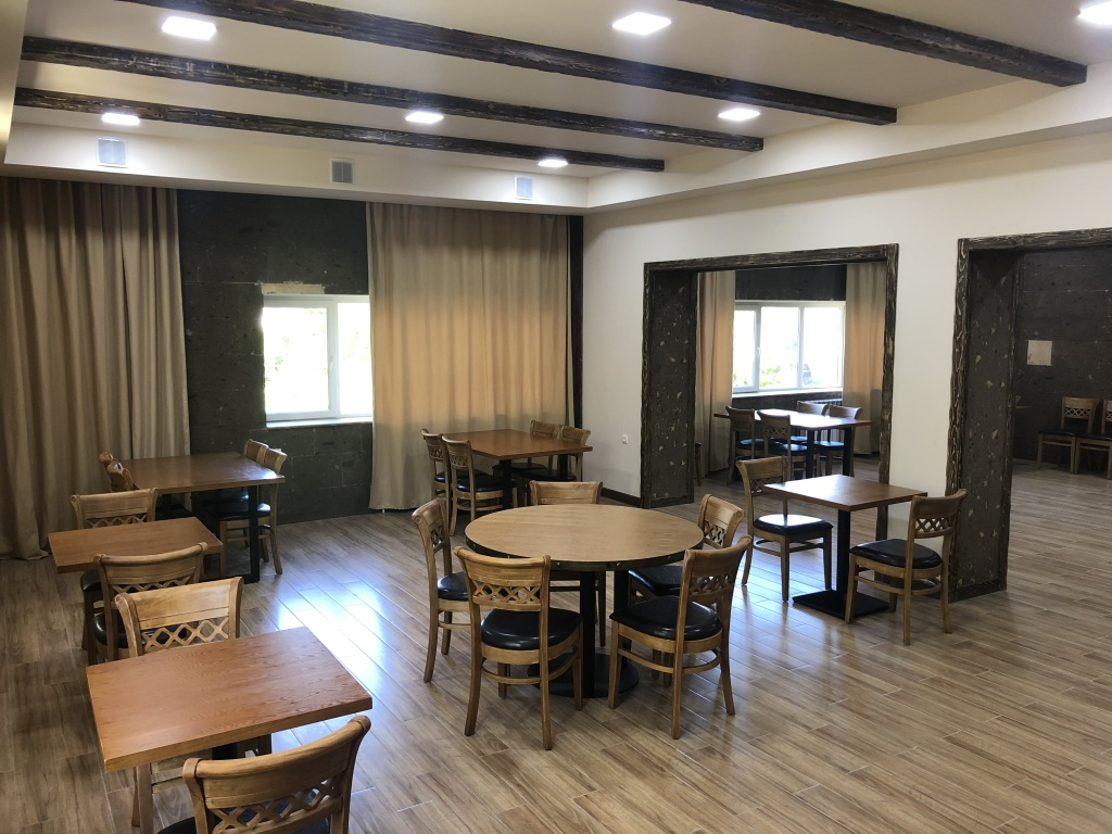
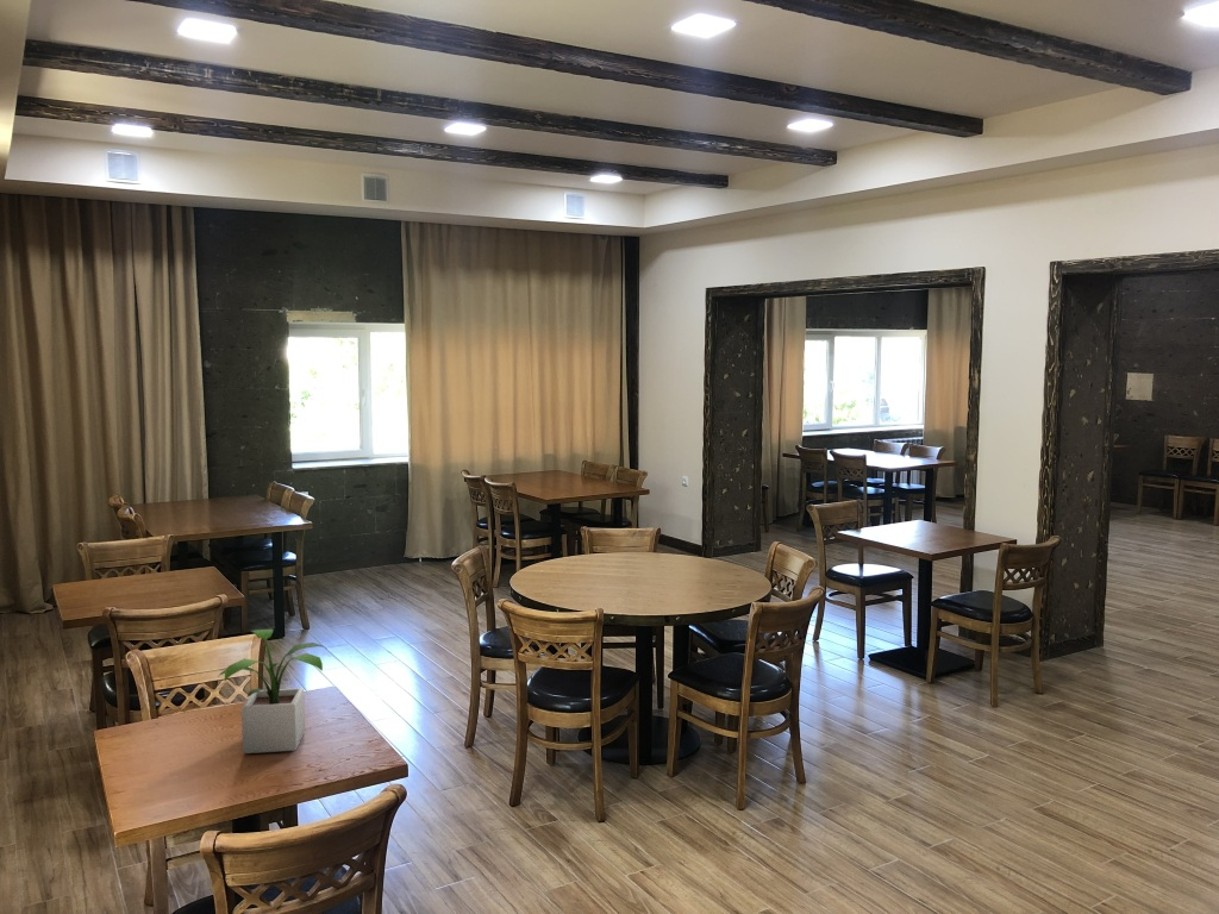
+ potted plant [217,628,327,755]
